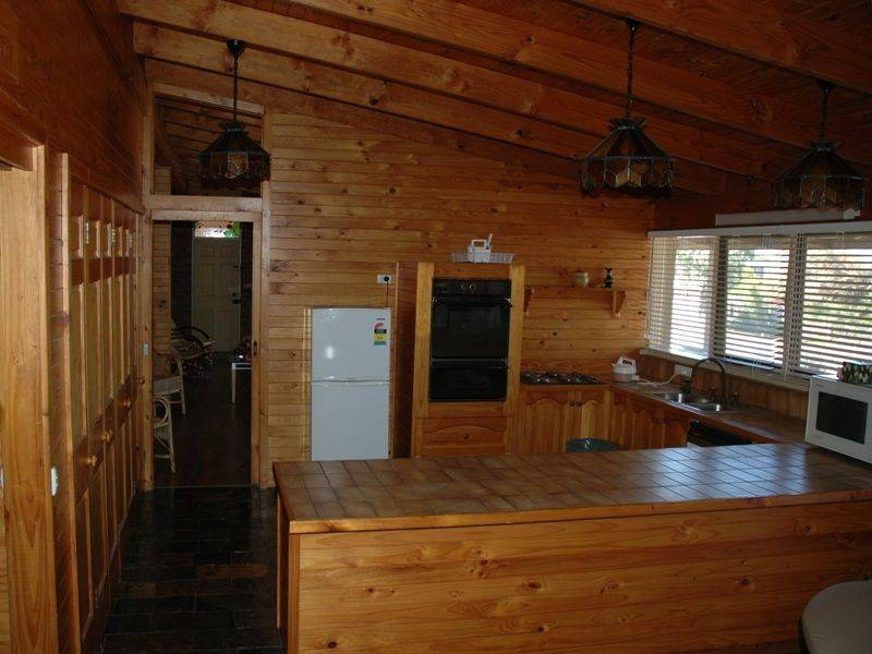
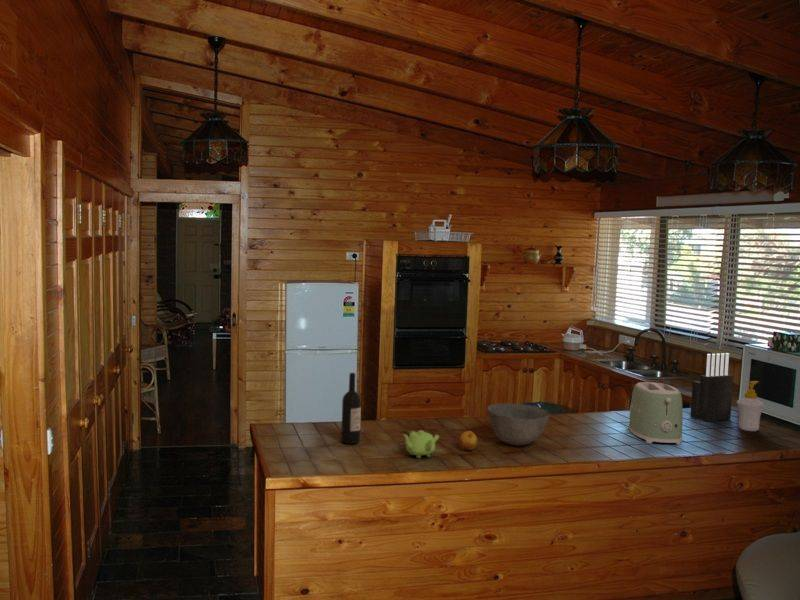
+ teapot [401,429,440,459]
+ apple [459,430,479,451]
+ toaster [628,381,684,446]
+ soap bottle [736,380,765,432]
+ bowl [486,402,551,447]
+ knife block [689,352,734,423]
+ wine bottle [340,372,362,445]
